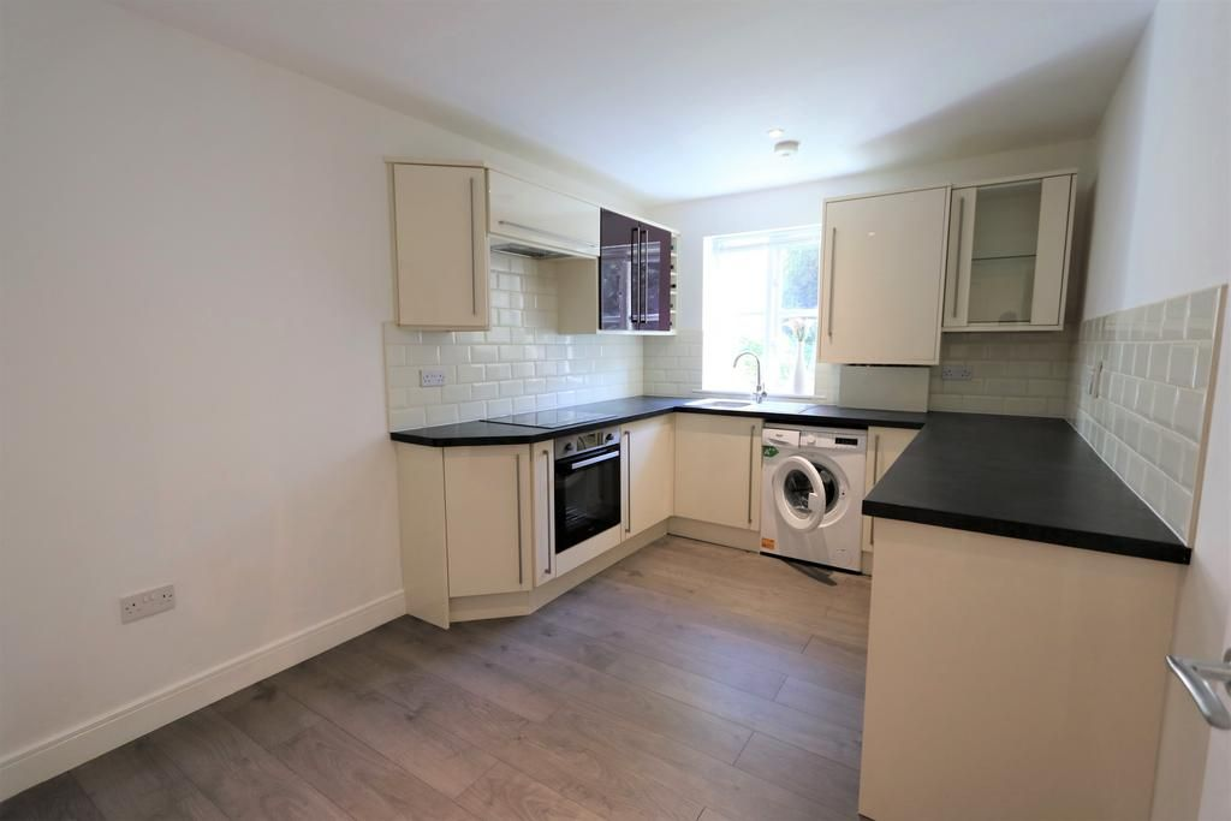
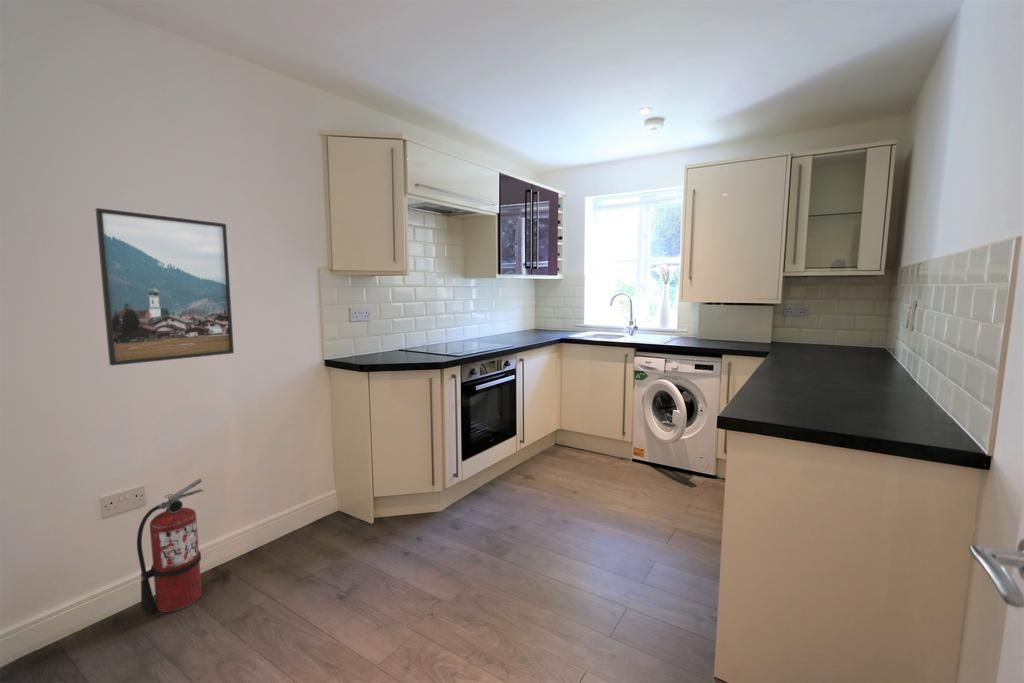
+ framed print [95,207,235,367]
+ fire extinguisher [136,478,205,613]
